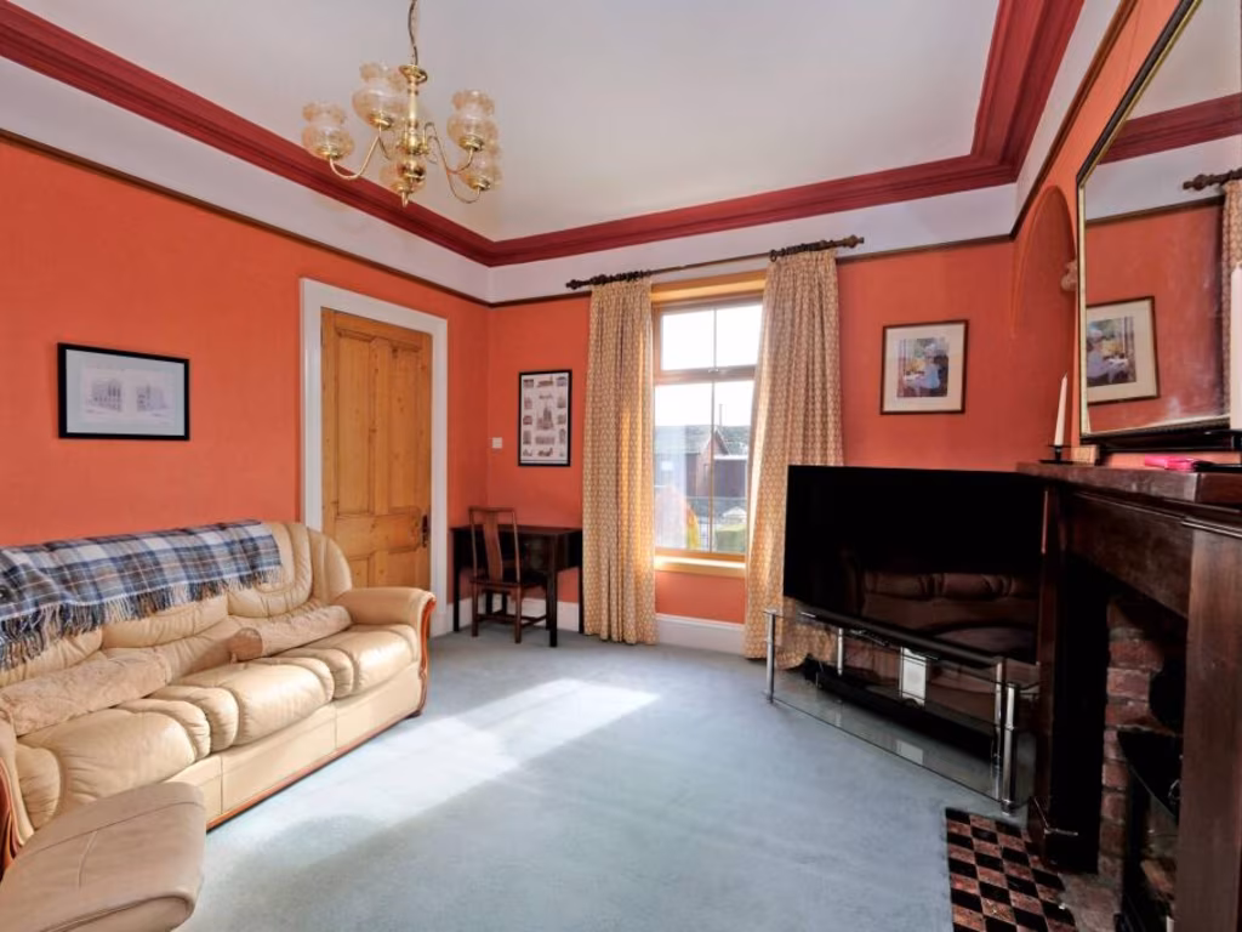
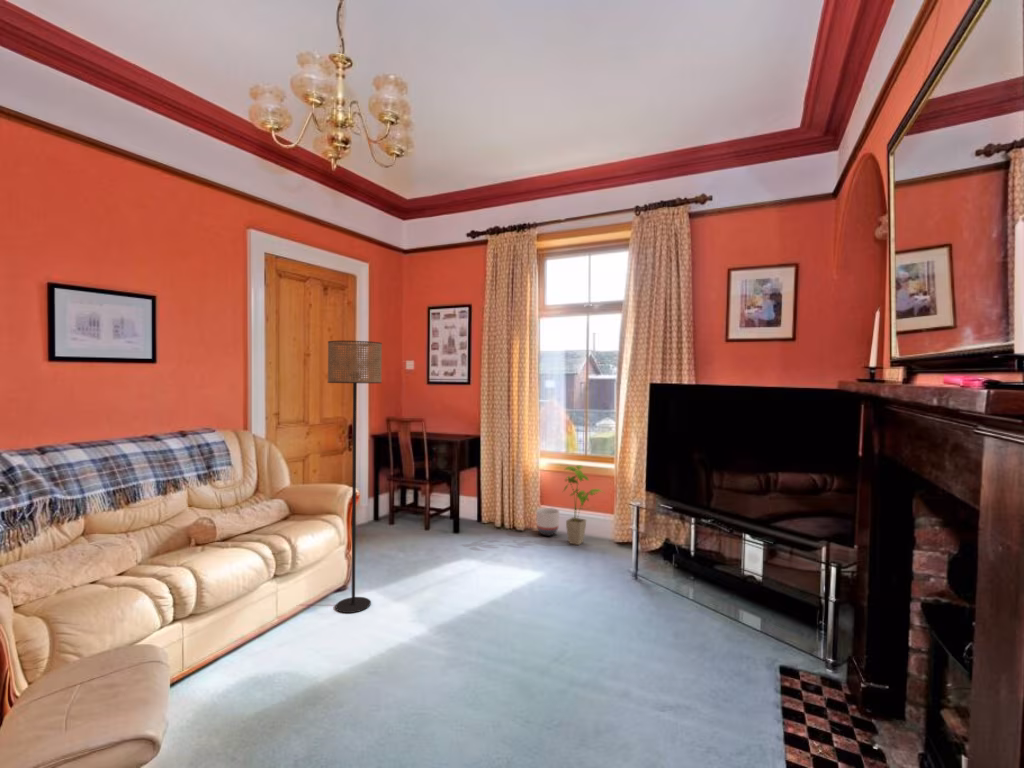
+ floor lamp [327,340,383,614]
+ house plant [562,464,605,546]
+ planter [536,507,560,537]
